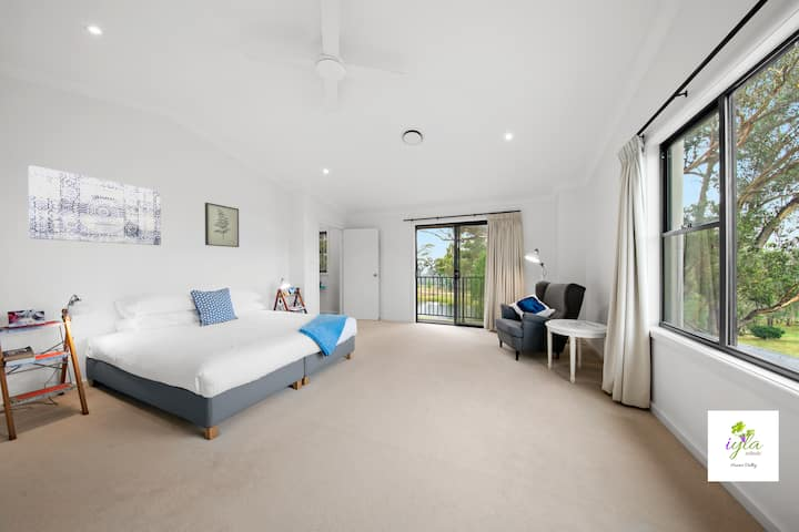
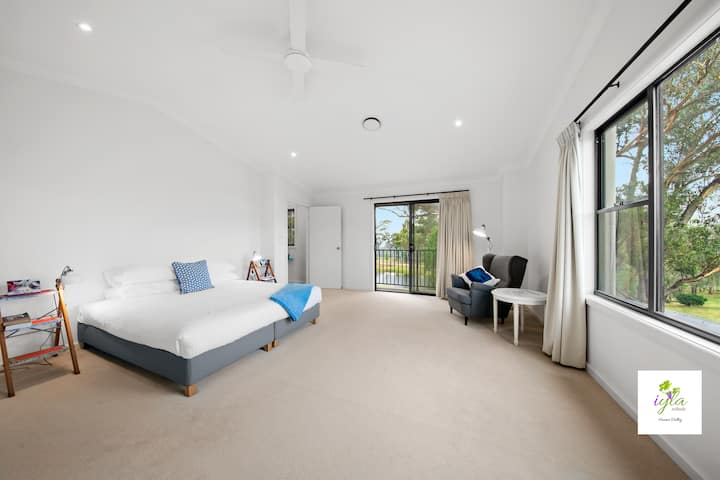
- wall art [204,202,240,248]
- wall art [28,164,162,246]
